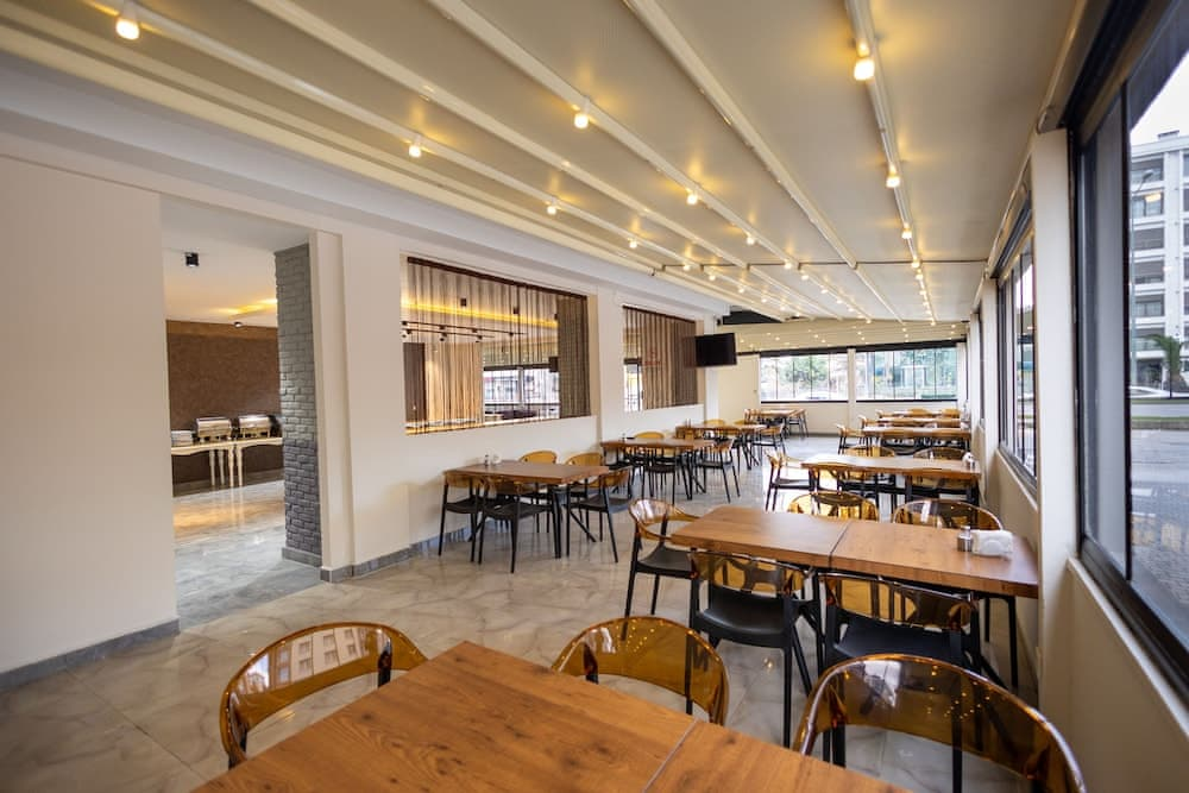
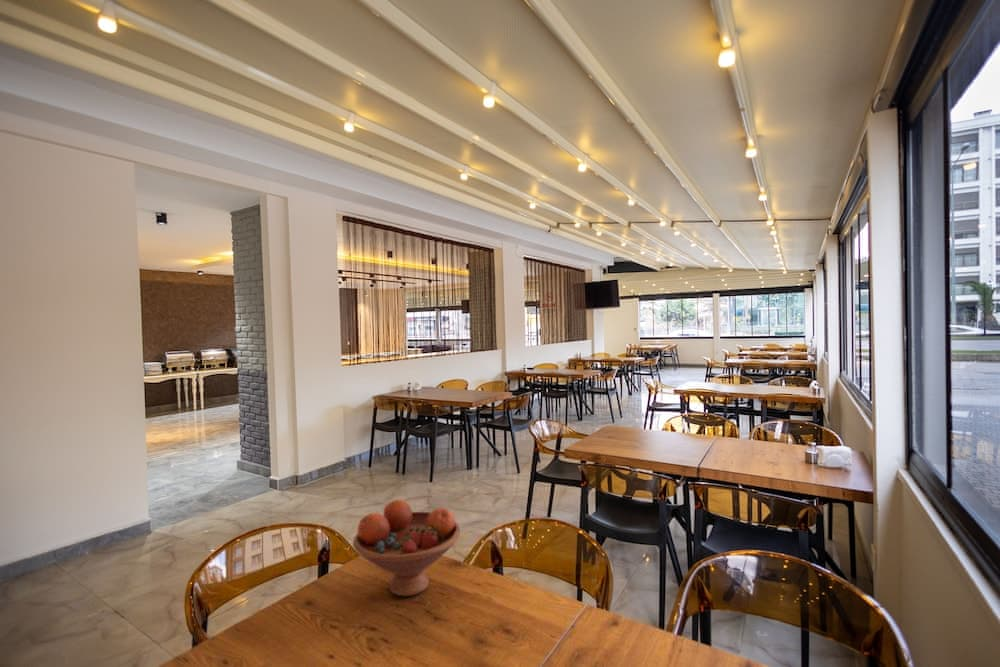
+ fruit bowl [352,498,461,597]
